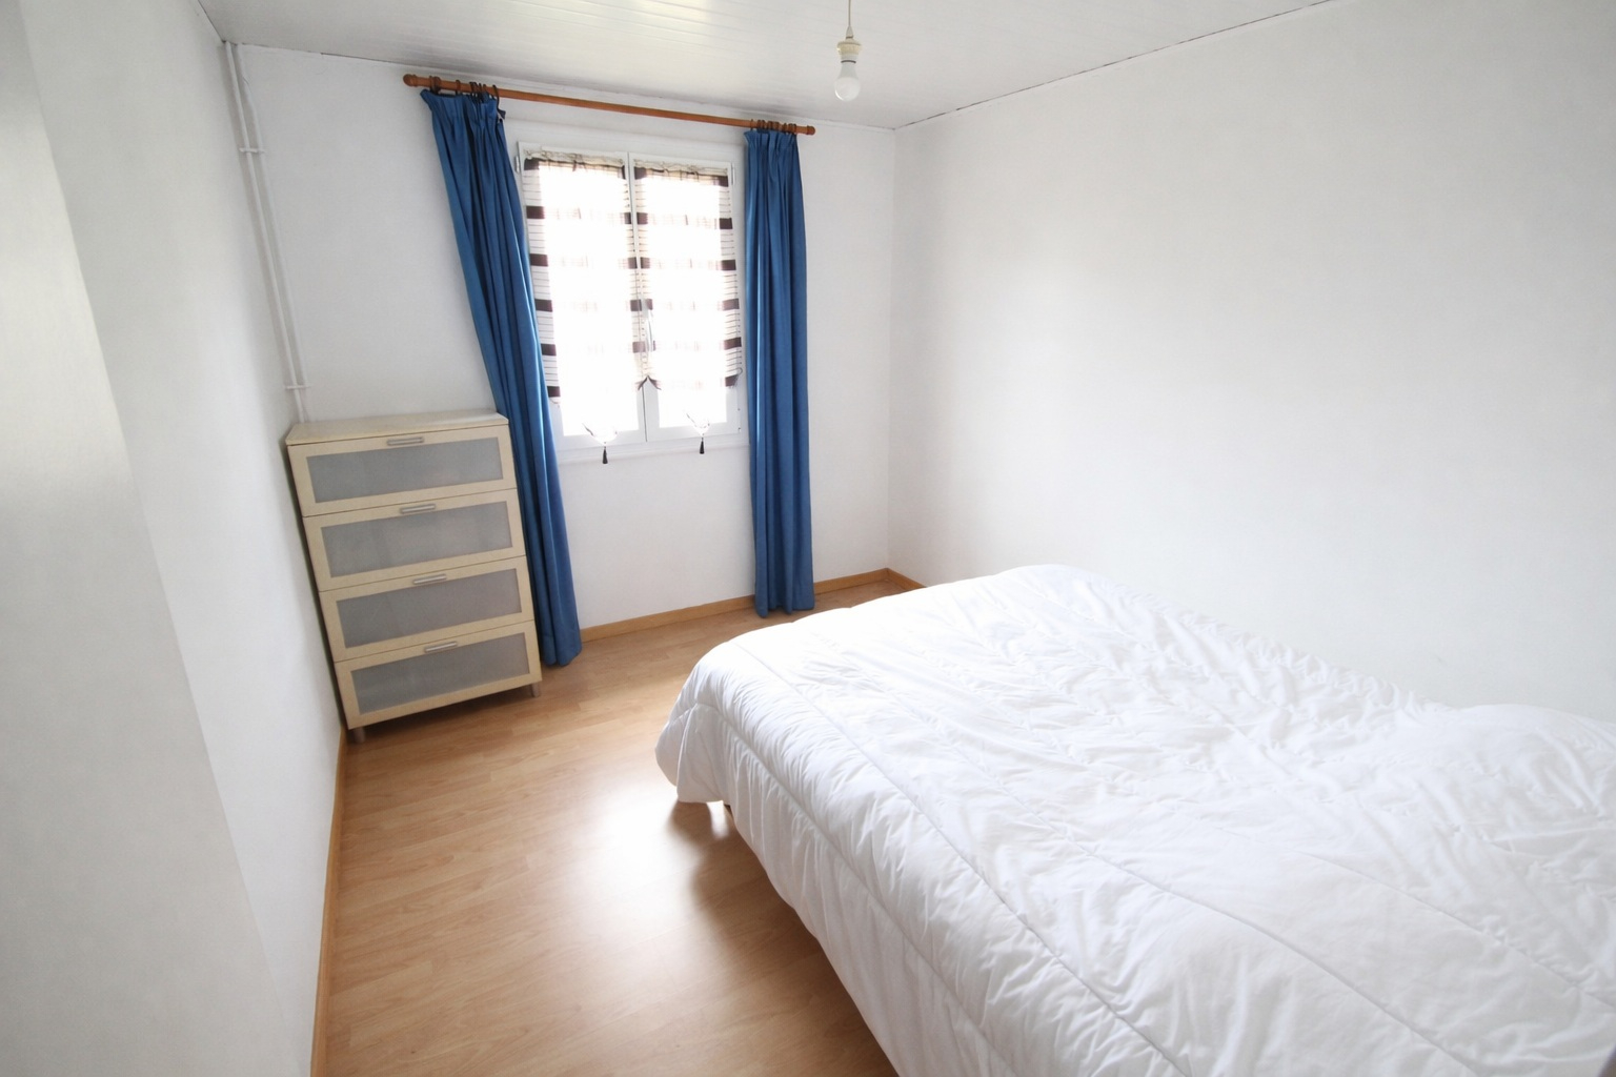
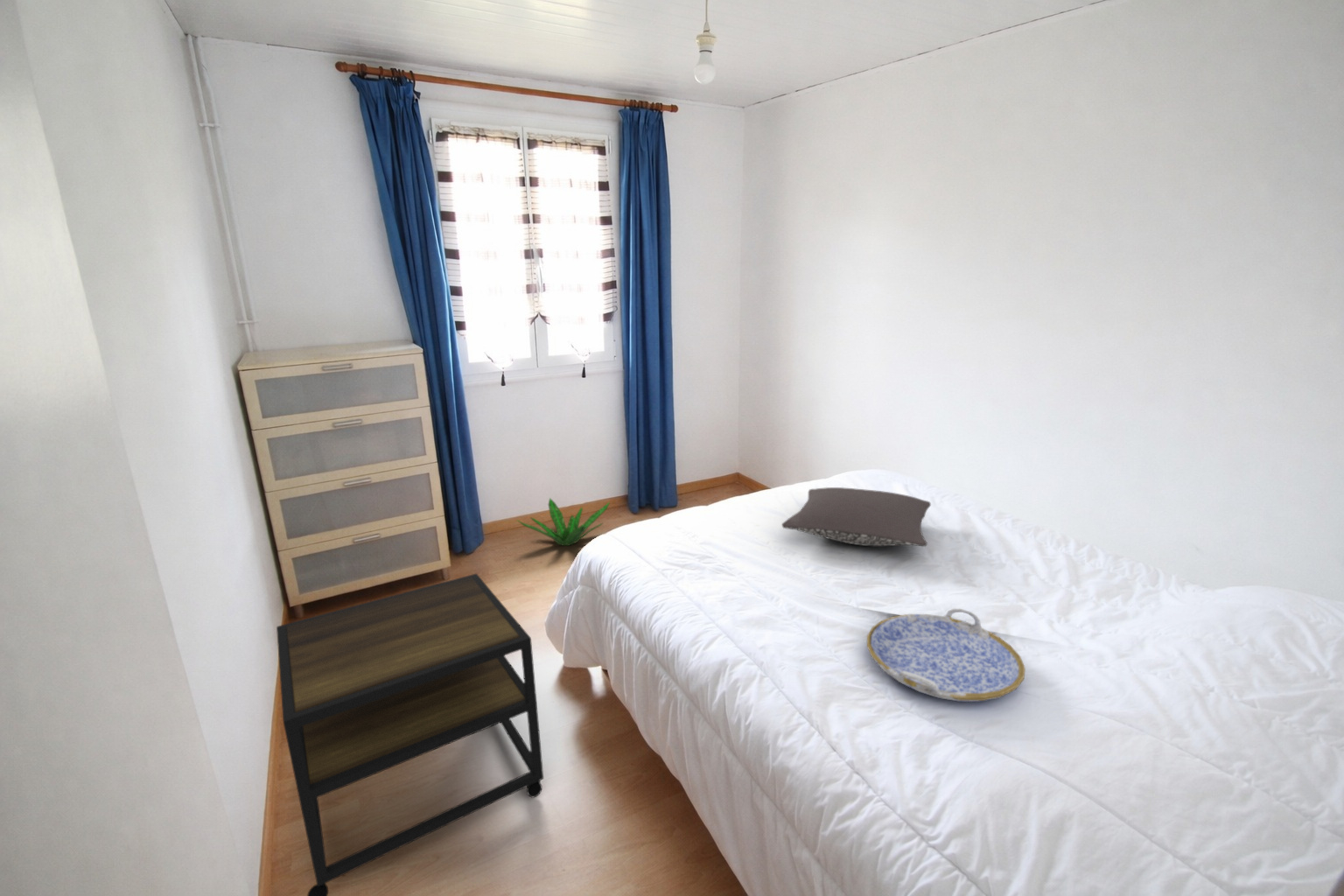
+ side table [276,572,544,896]
+ decorative plant [516,497,611,547]
+ pillow [781,486,932,548]
+ serving tray [866,608,1026,703]
